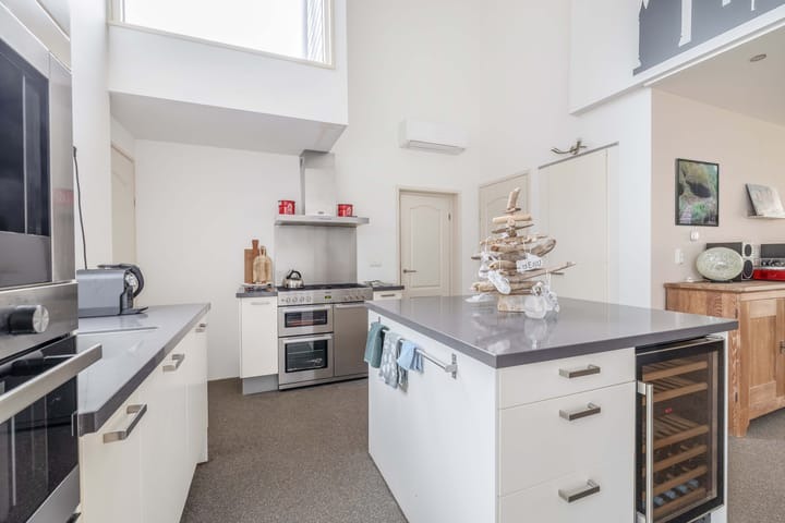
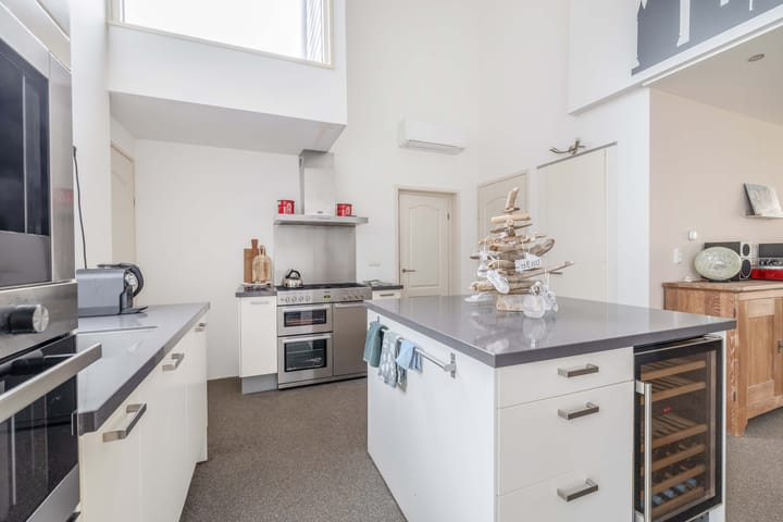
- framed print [674,157,720,228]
